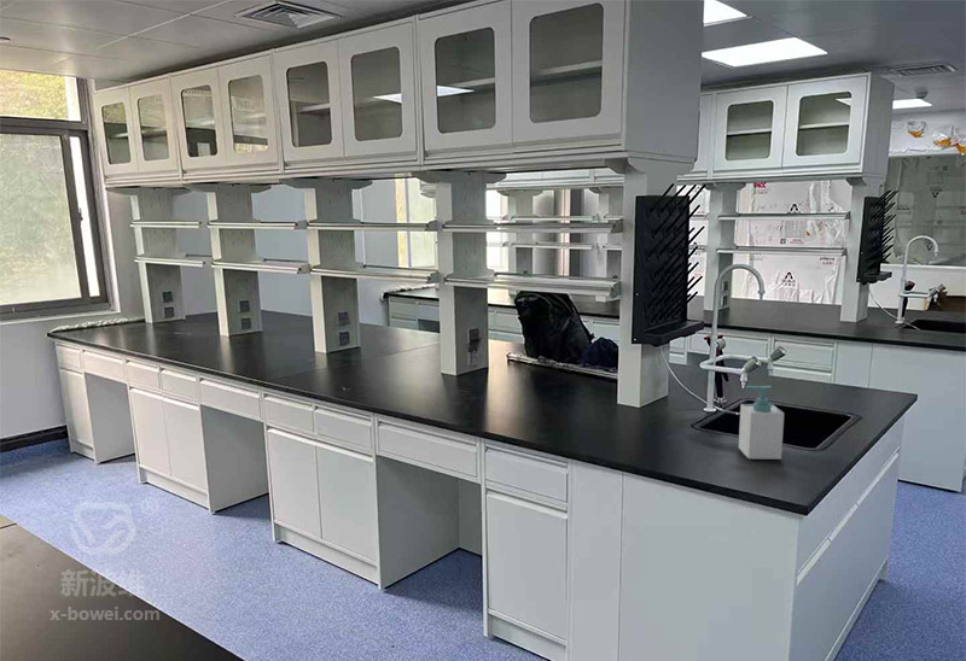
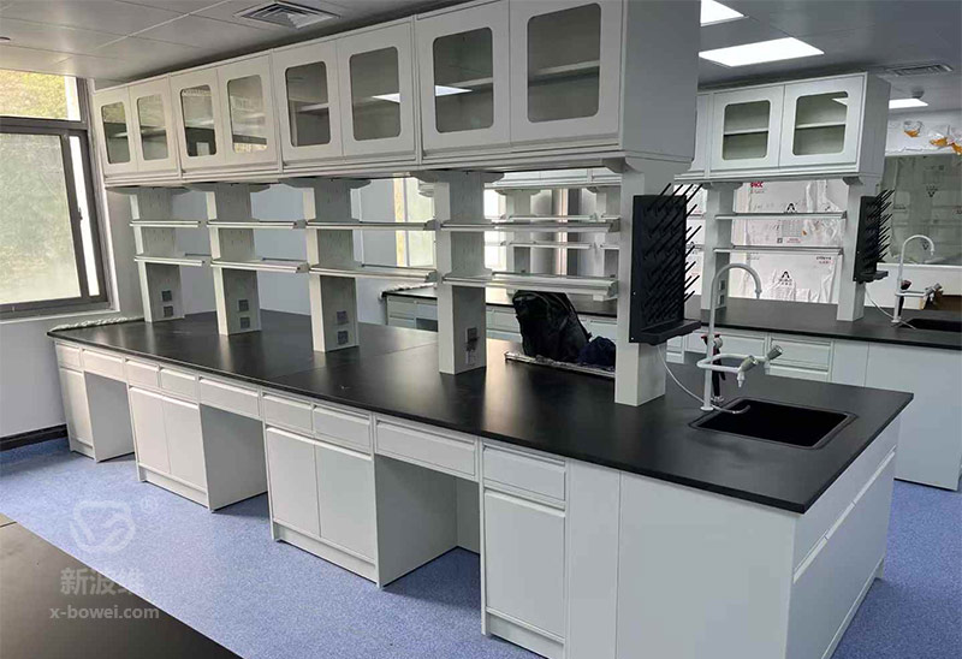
- soap bottle [738,385,785,461]
